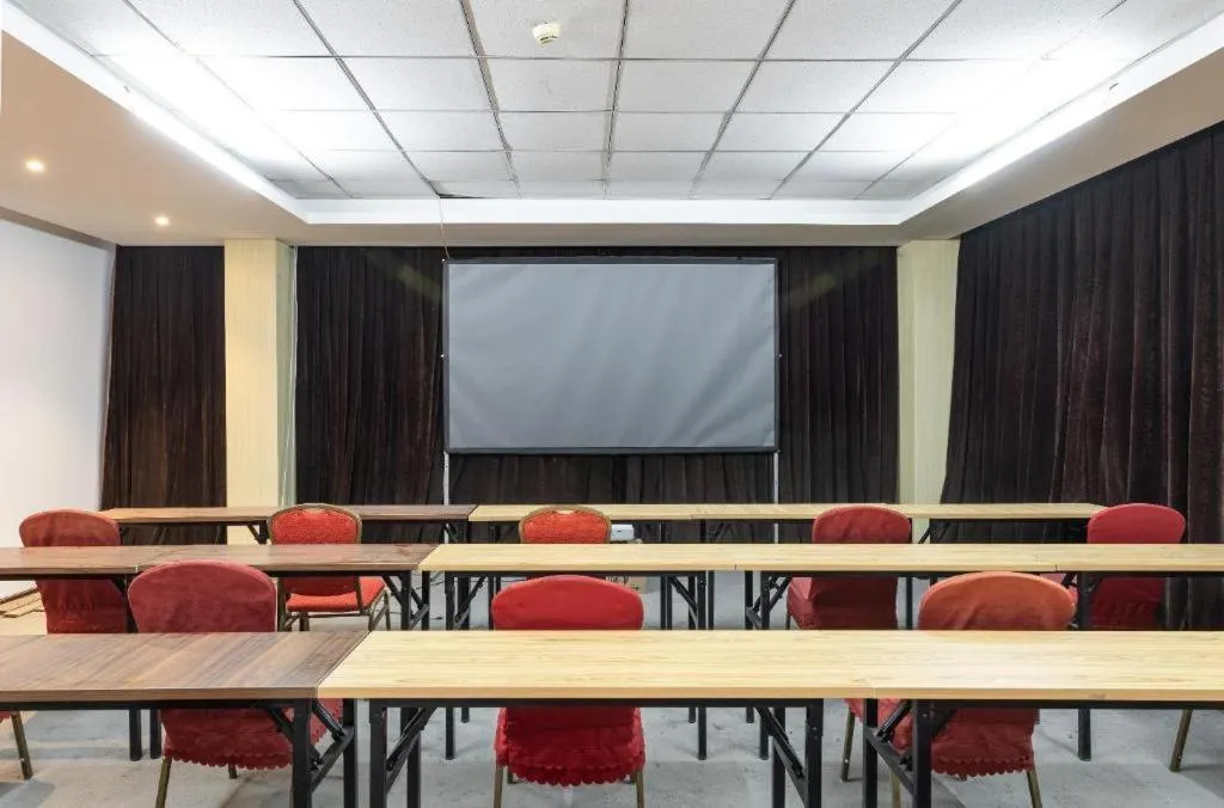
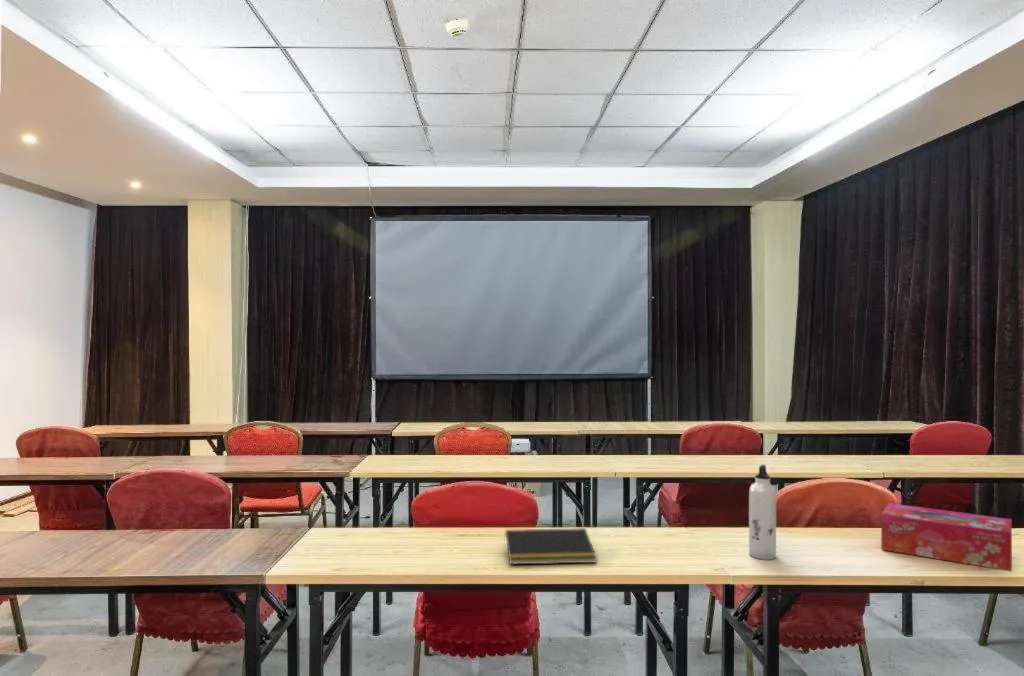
+ tissue box [880,502,1013,572]
+ water bottle [748,463,777,561]
+ notepad [502,527,598,566]
